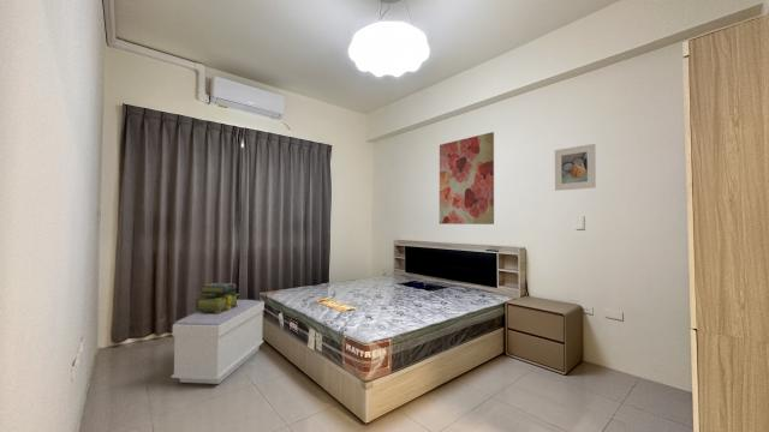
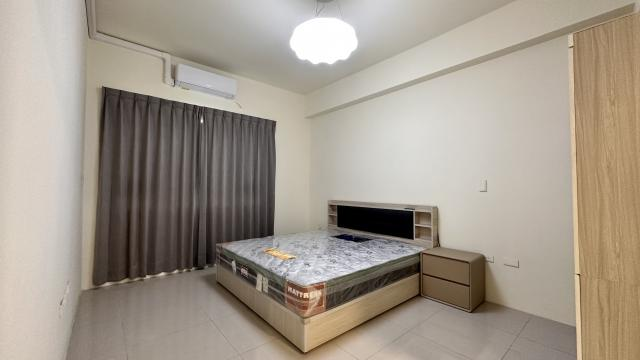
- stack of books [195,282,240,312]
- bench [171,299,266,385]
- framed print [554,143,597,192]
- wall art [439,131,495,226]
